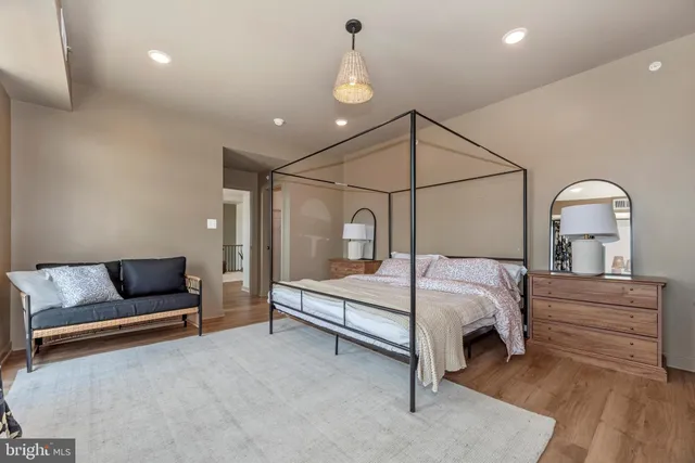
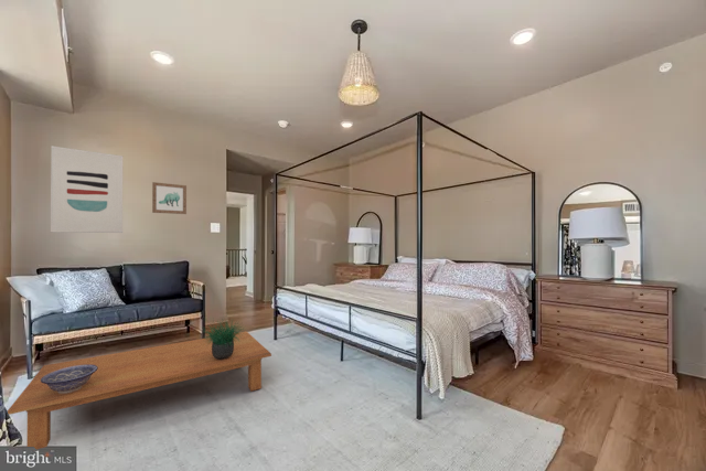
+ potted plant [202,312,246,360]
+ wall art [50,144,124,234]
+ decorative bowl [41,364,98,394]
+ coffee table [7,331,272,450]
+ wall art [151,181,188,215]
